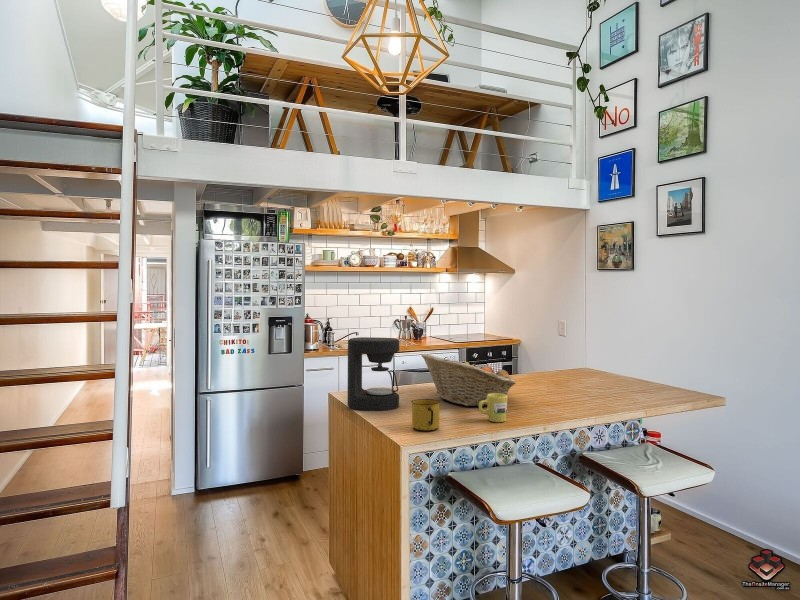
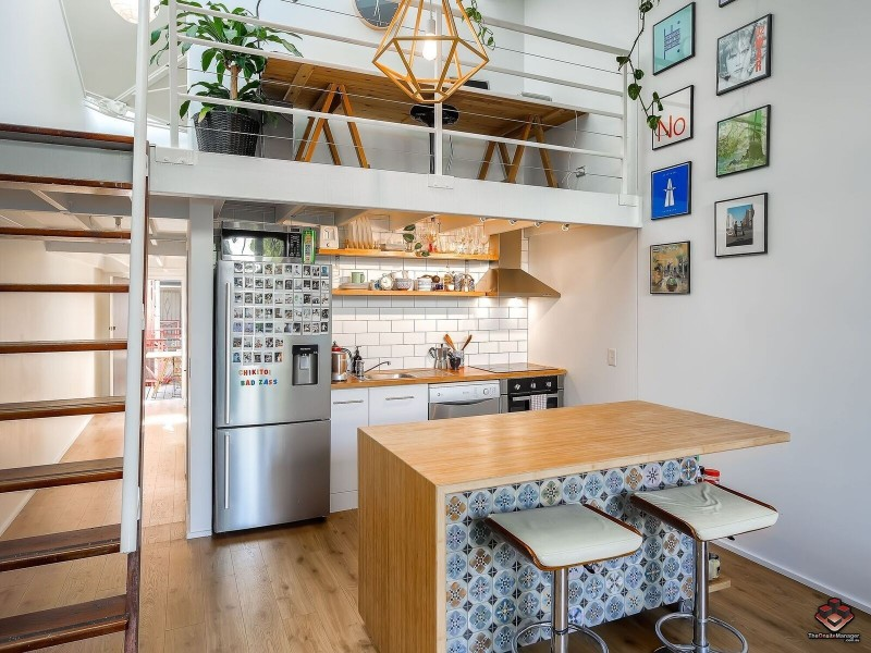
- fruit basket [420,353,517,408]
- mug [478,393,509,423]
- mug [410,398,441,431]
- coffee maker [347,336,400,412]
